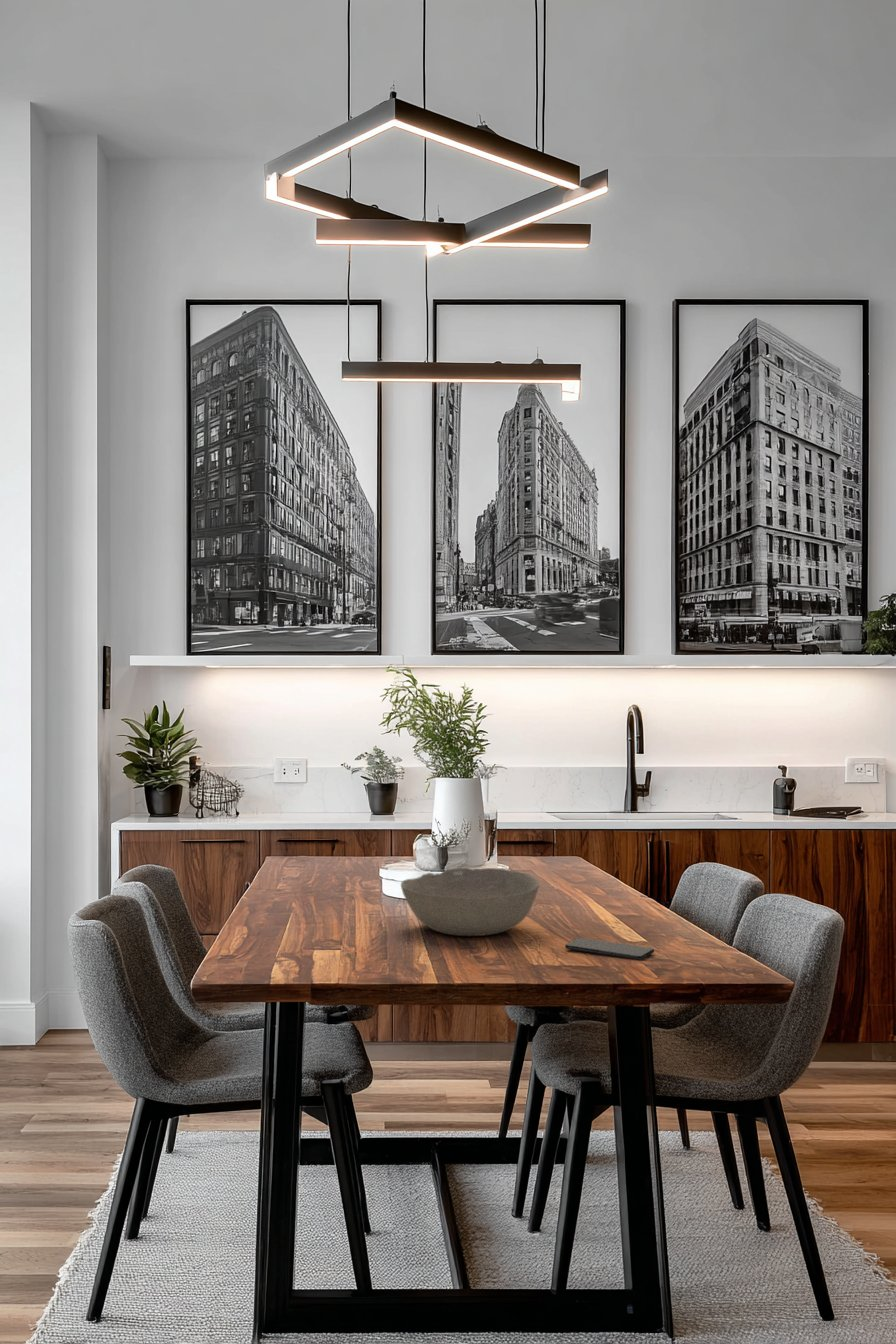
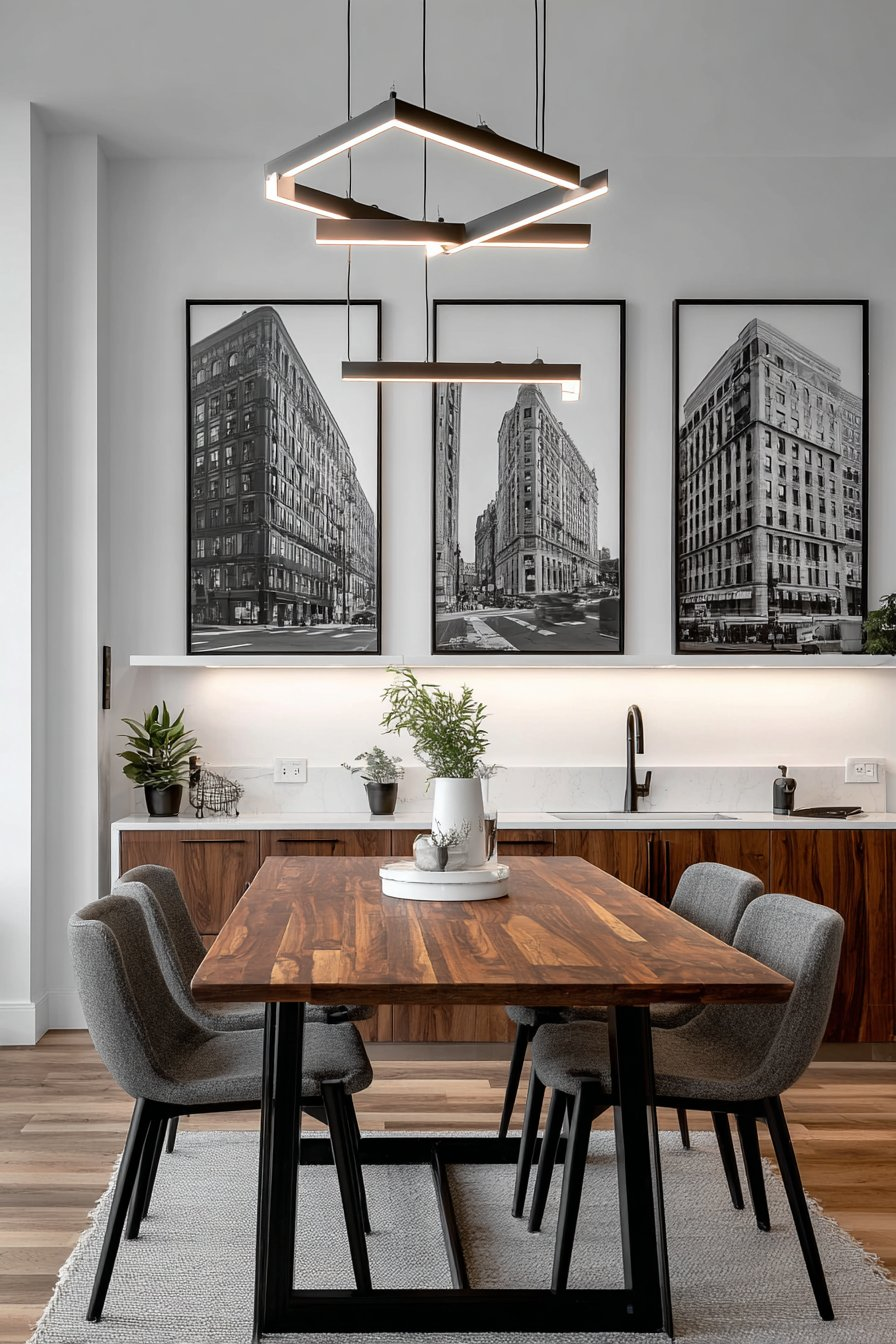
- bowl [400,867,540,937]
- smartphone [564,937,655,961]
